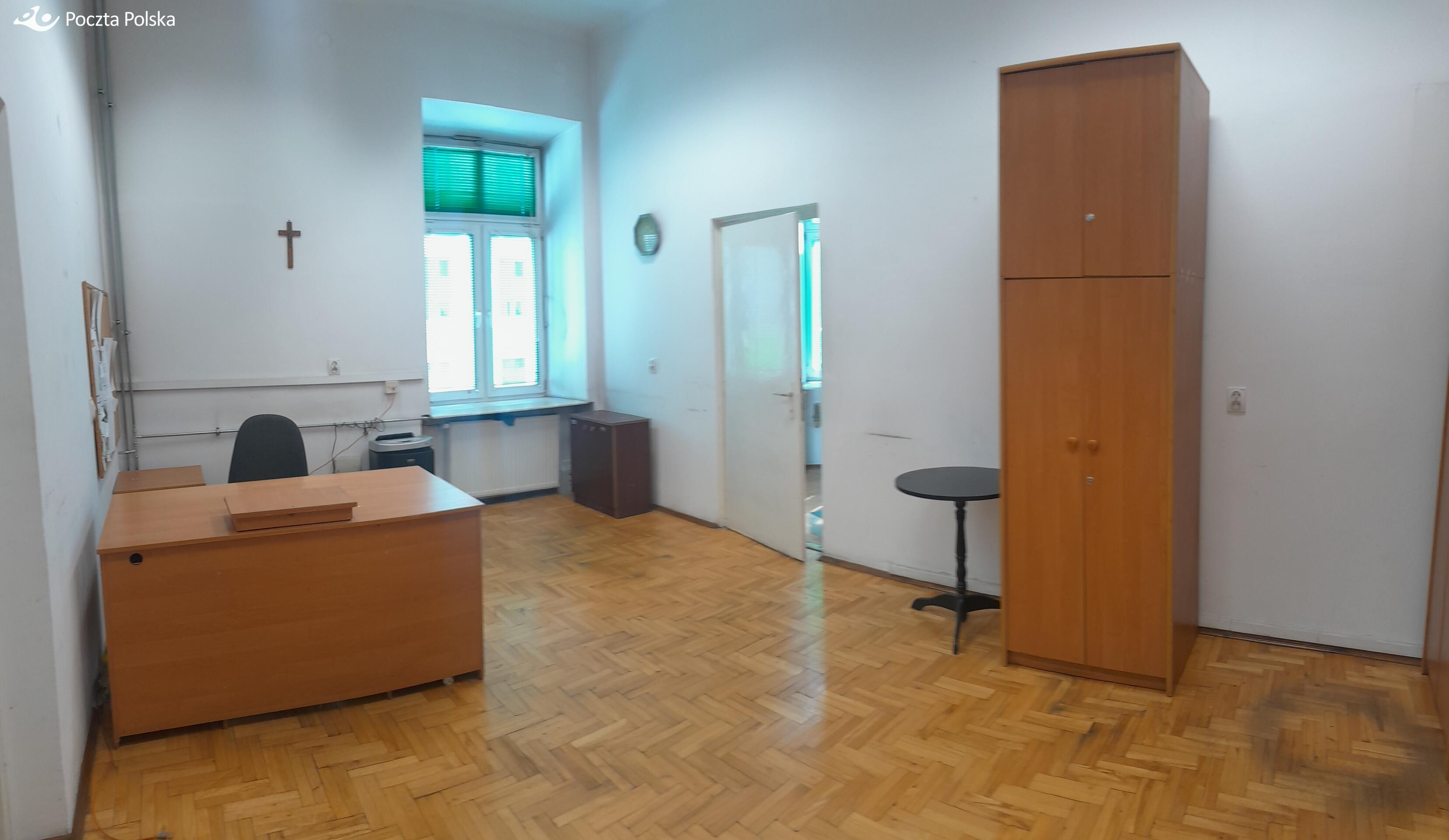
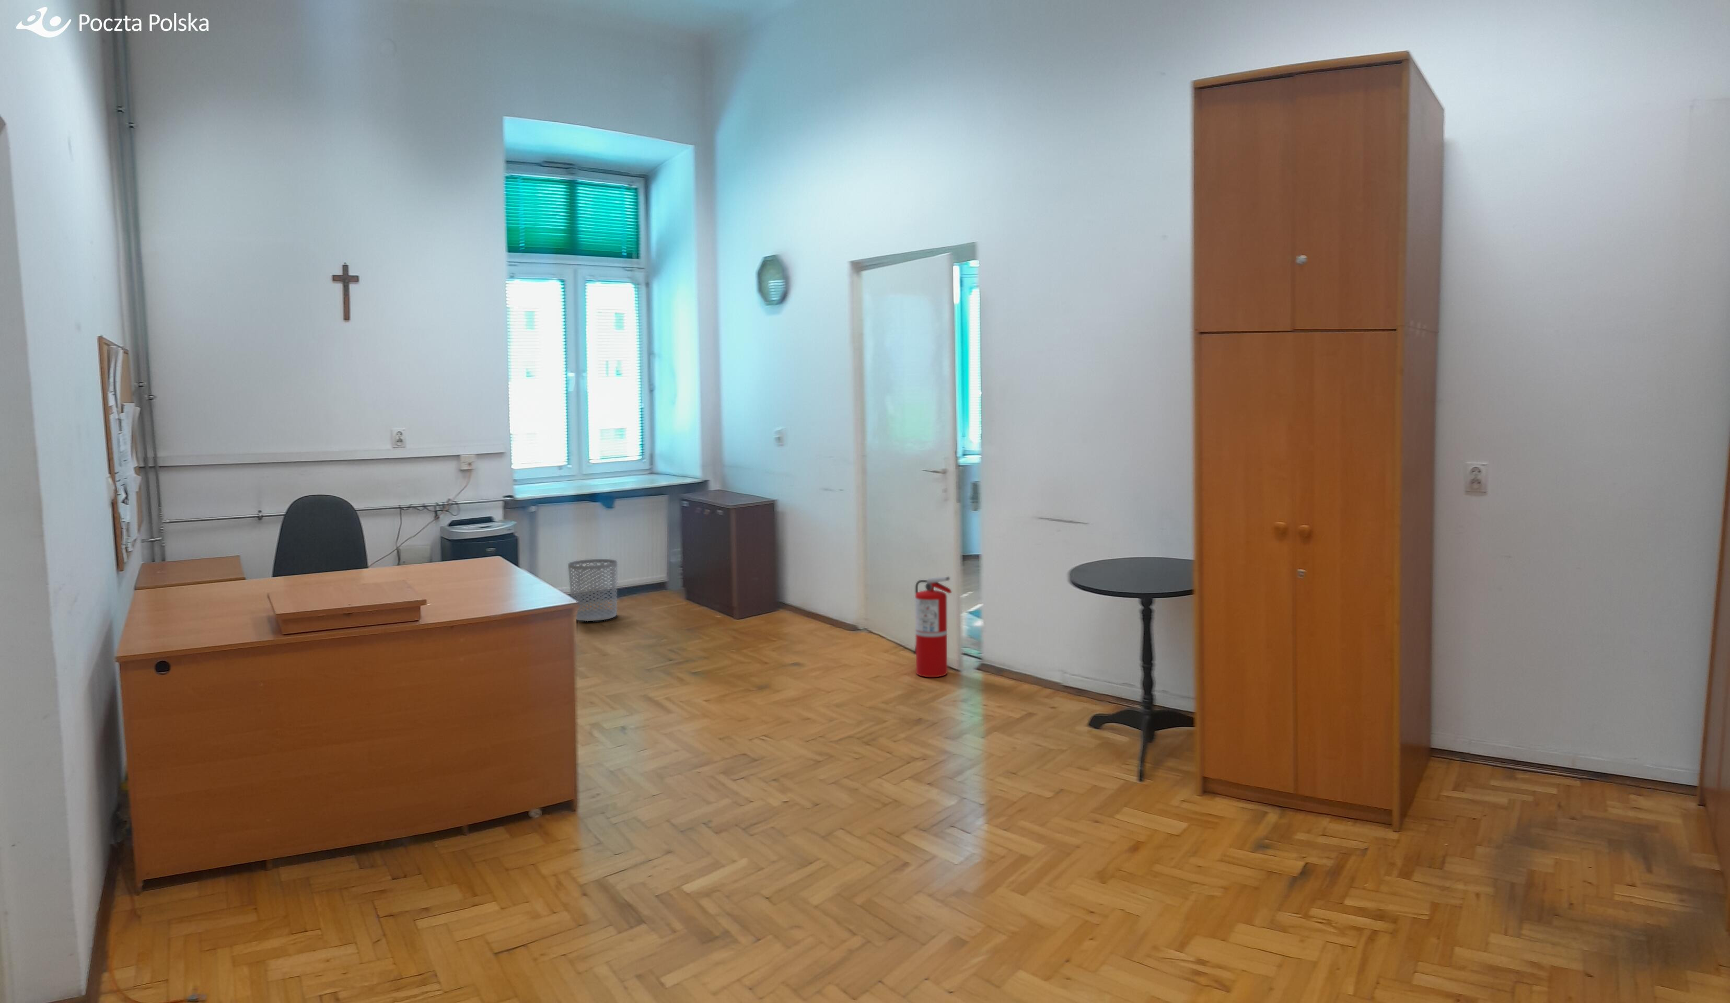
+ waste bin [567,559,618,622]
+ fire extinguisher [913,576,953,677]
